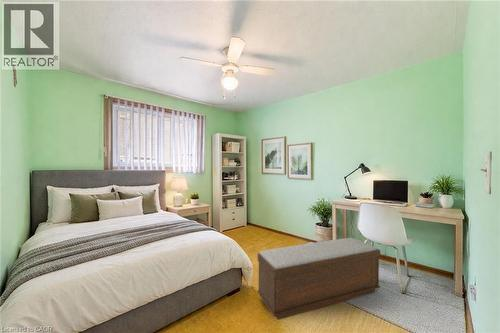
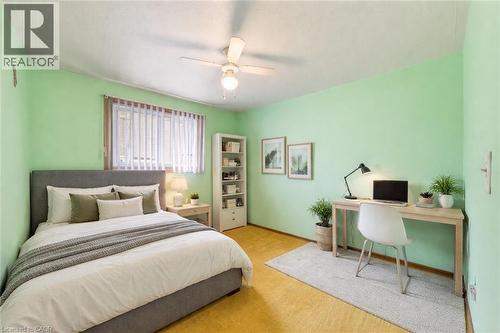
- bench [257,237,381,321]
